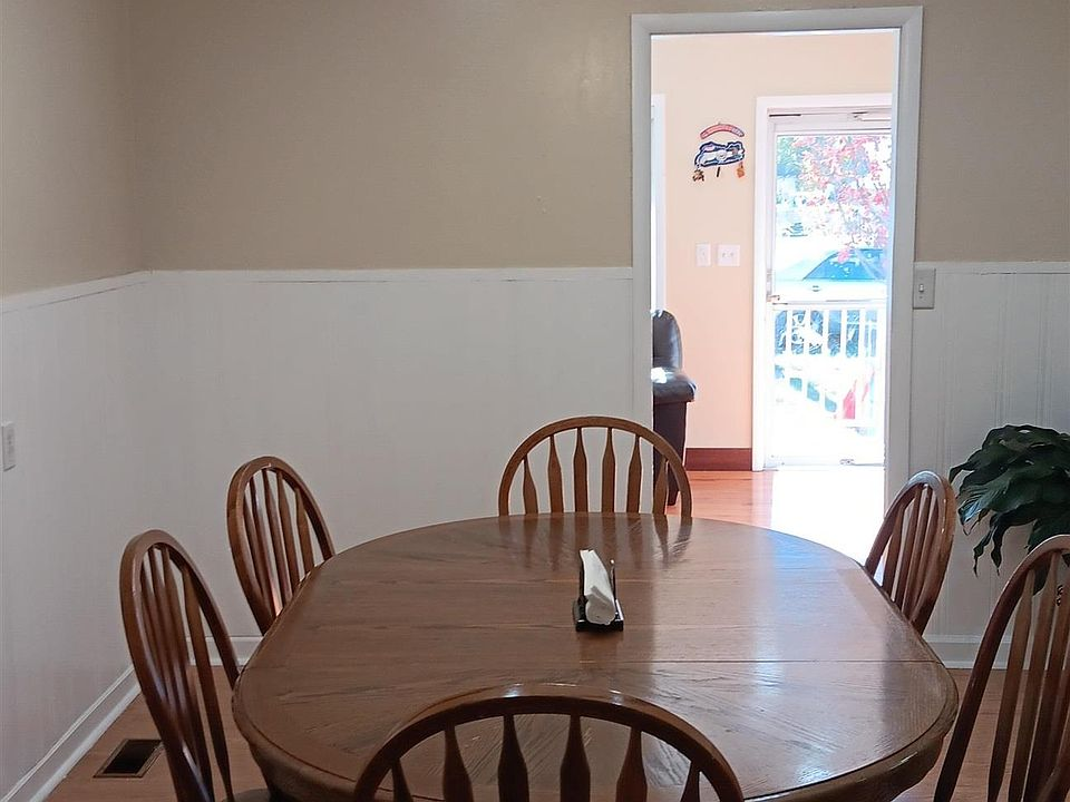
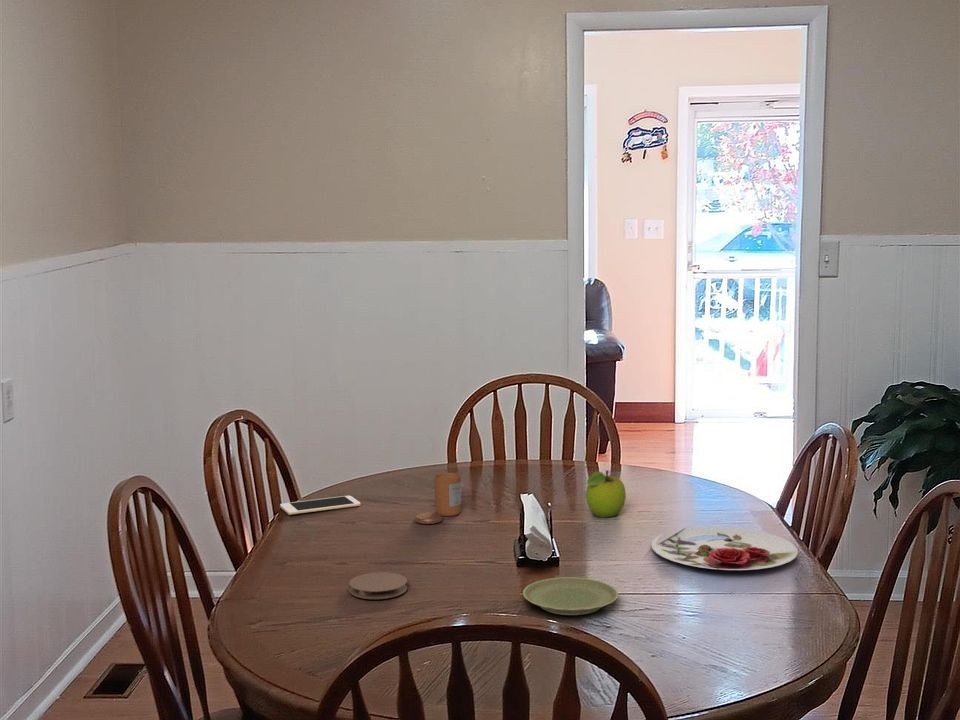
+ cell phone [279,495,362,516]
+ plate [522,576,619,616]
+ plate [650,526,799,571]
+ fruit [585,469,627,519]
+ candle [414,472,462,525]
+ coaster [348,571,408,600]
